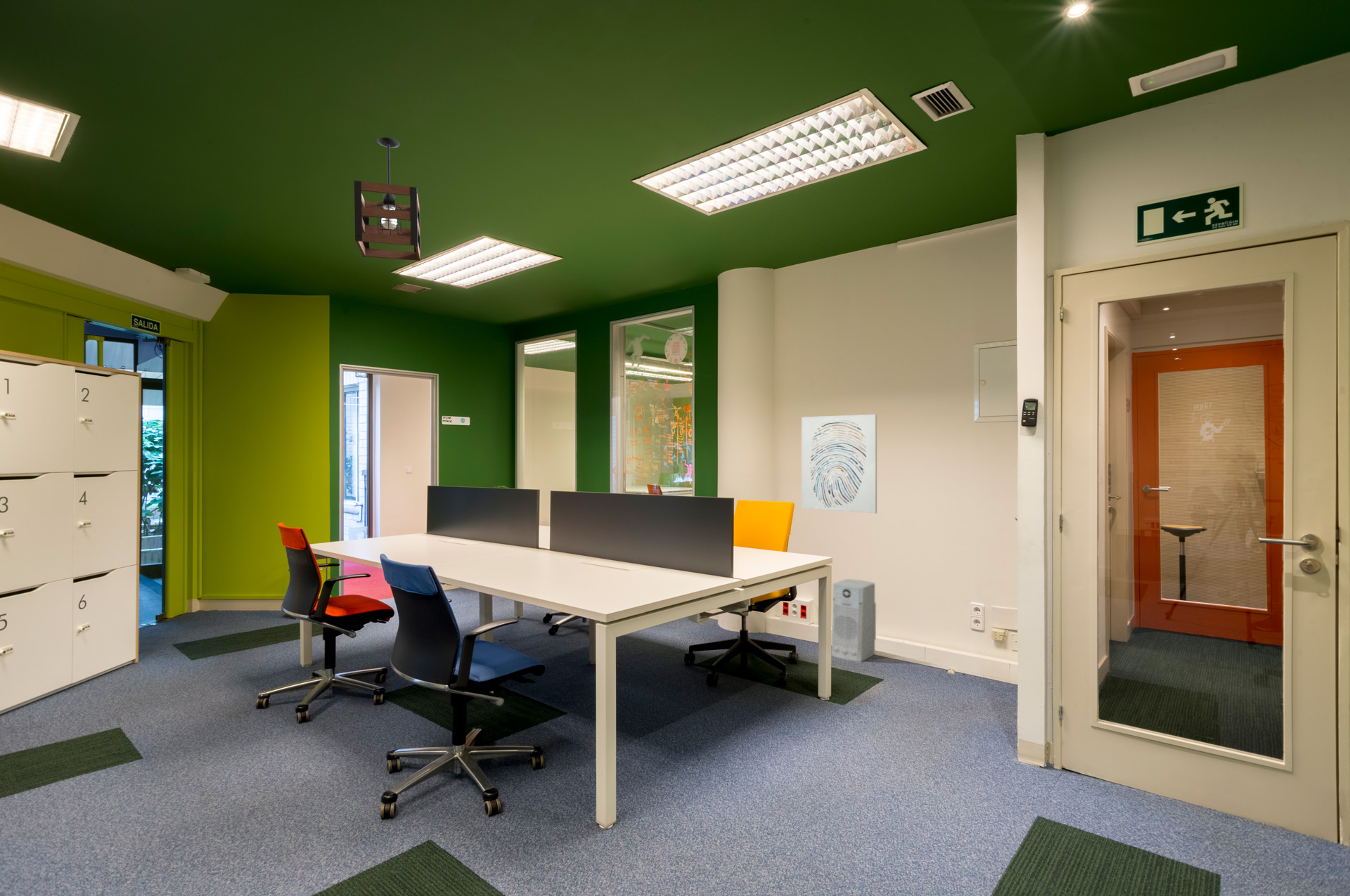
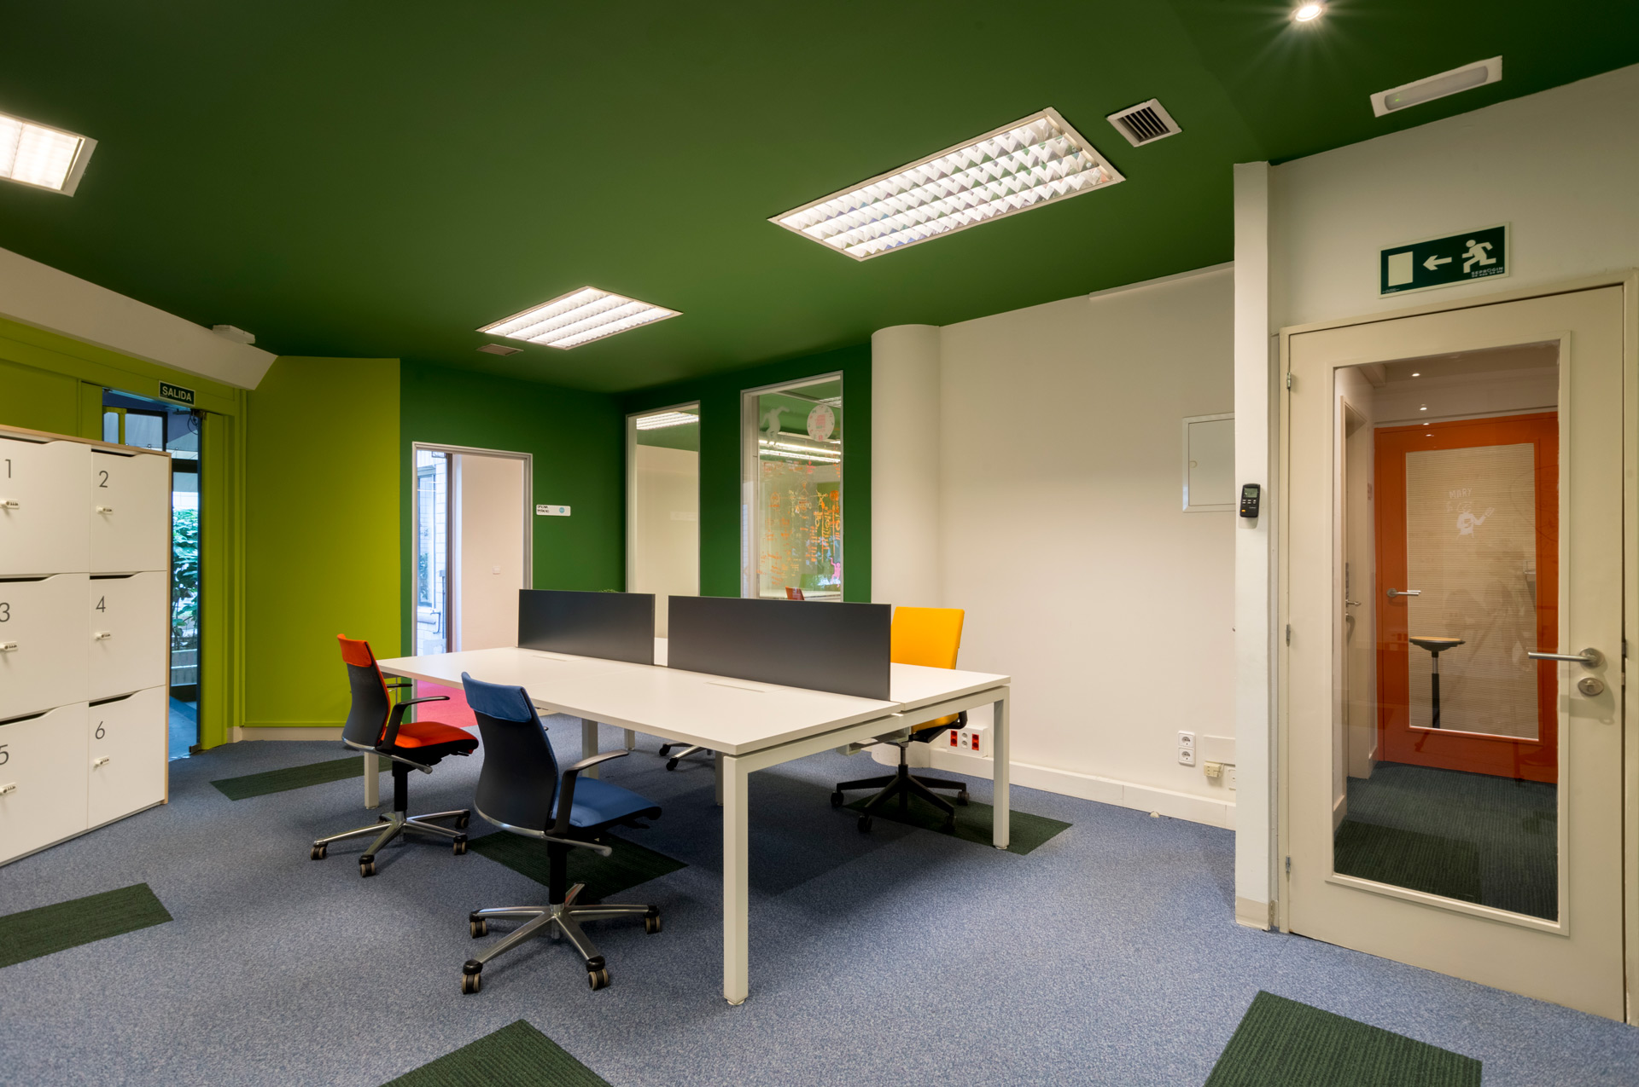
- air purifier [831,578,877,663]
- wall art [801,414,878,514]
- pendant light [354,136,421,261]
